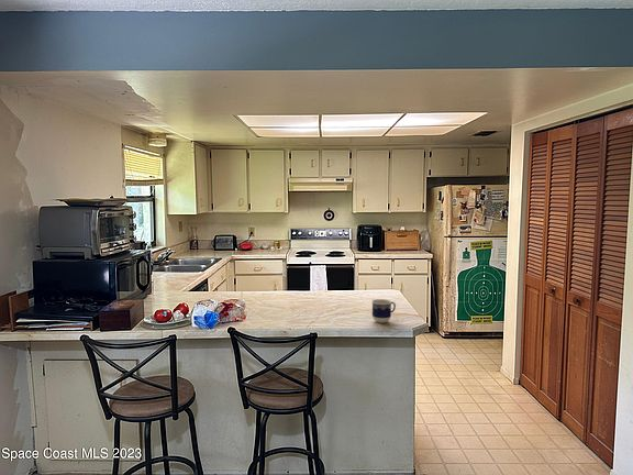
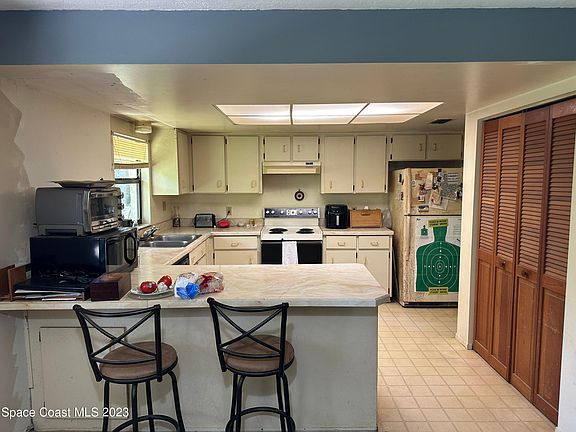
- cup [371,298,397,324]
